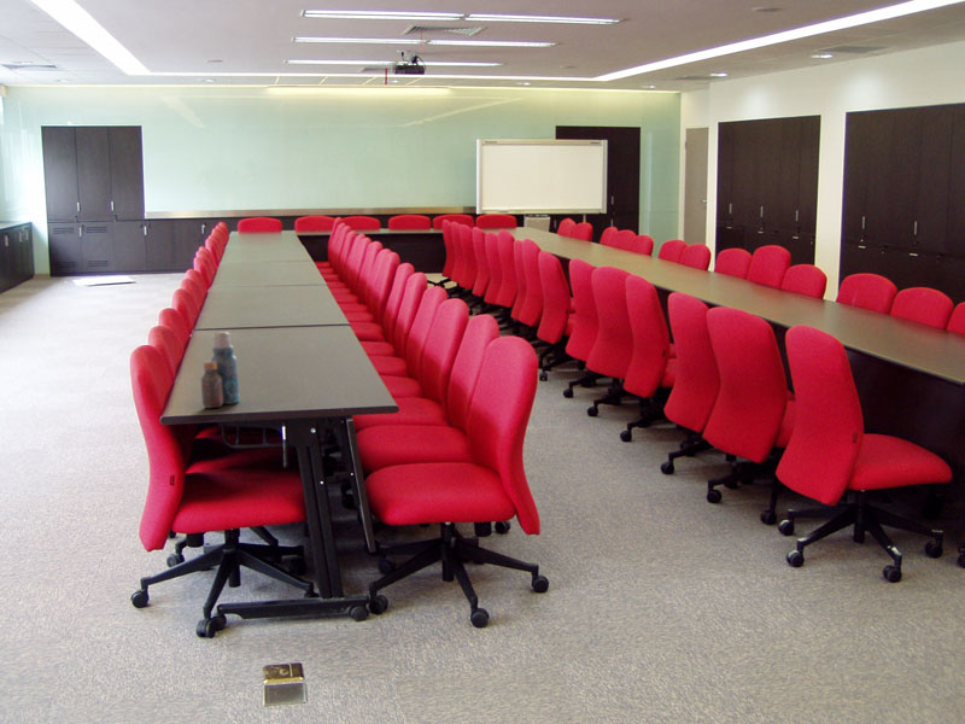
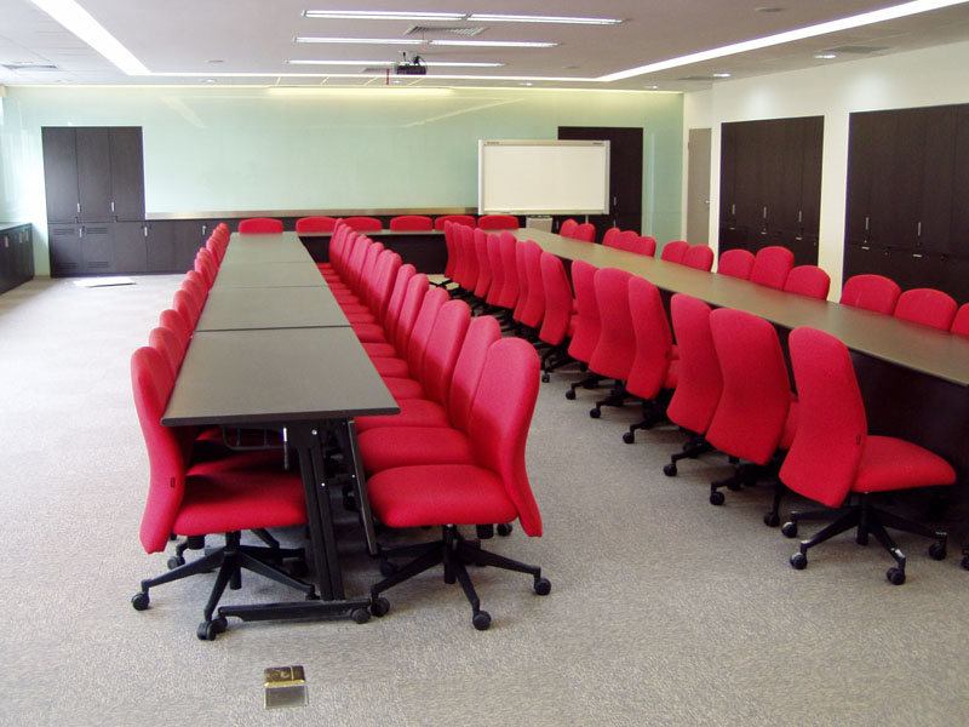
- bottle [200,331,241,409]
